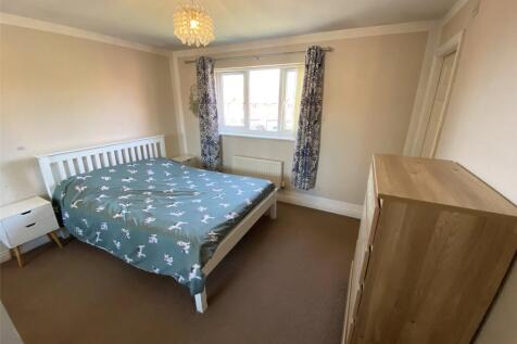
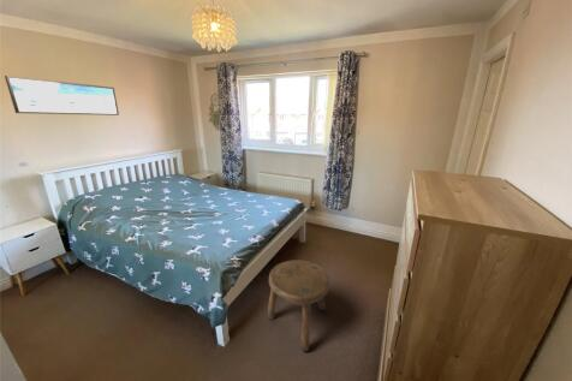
+ stool [267,258,330,352]
+ wall art [4,75,120,117]
